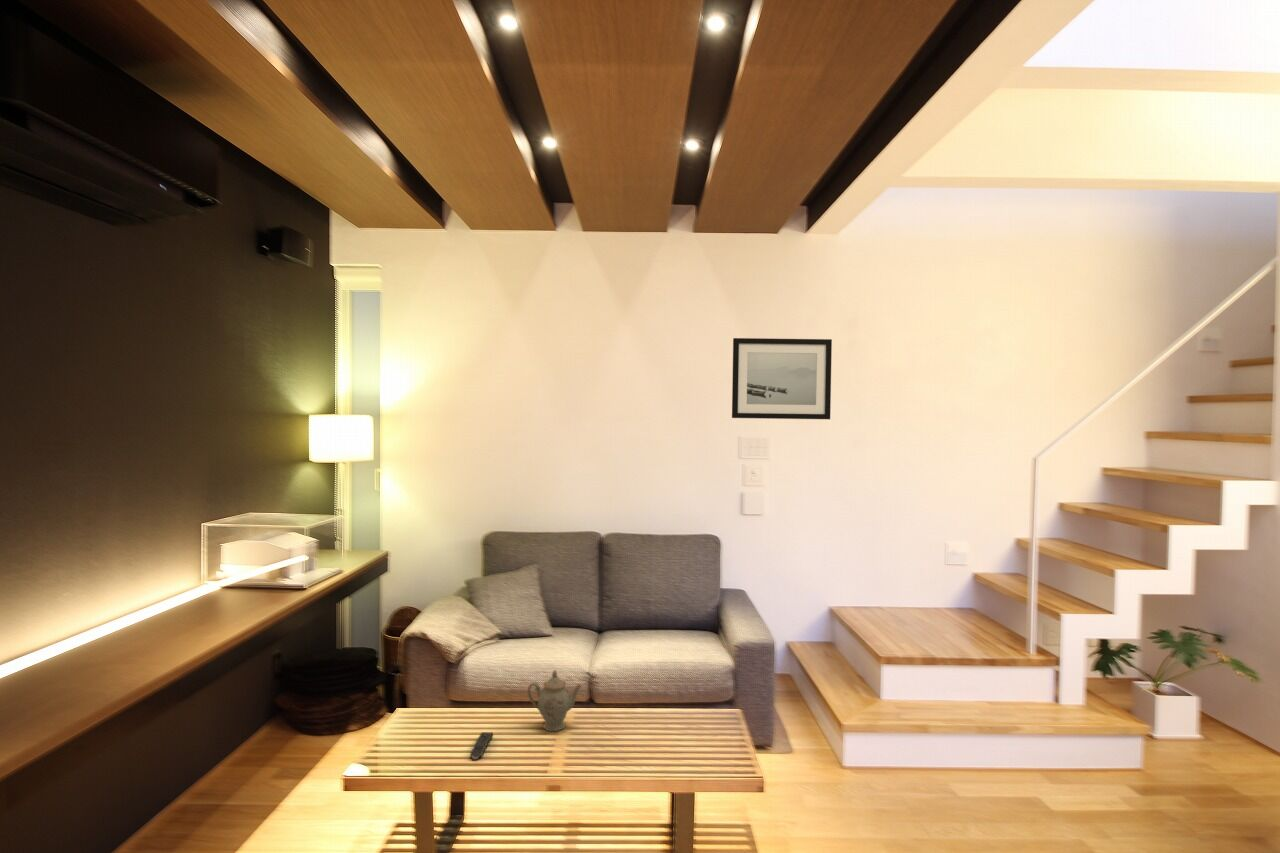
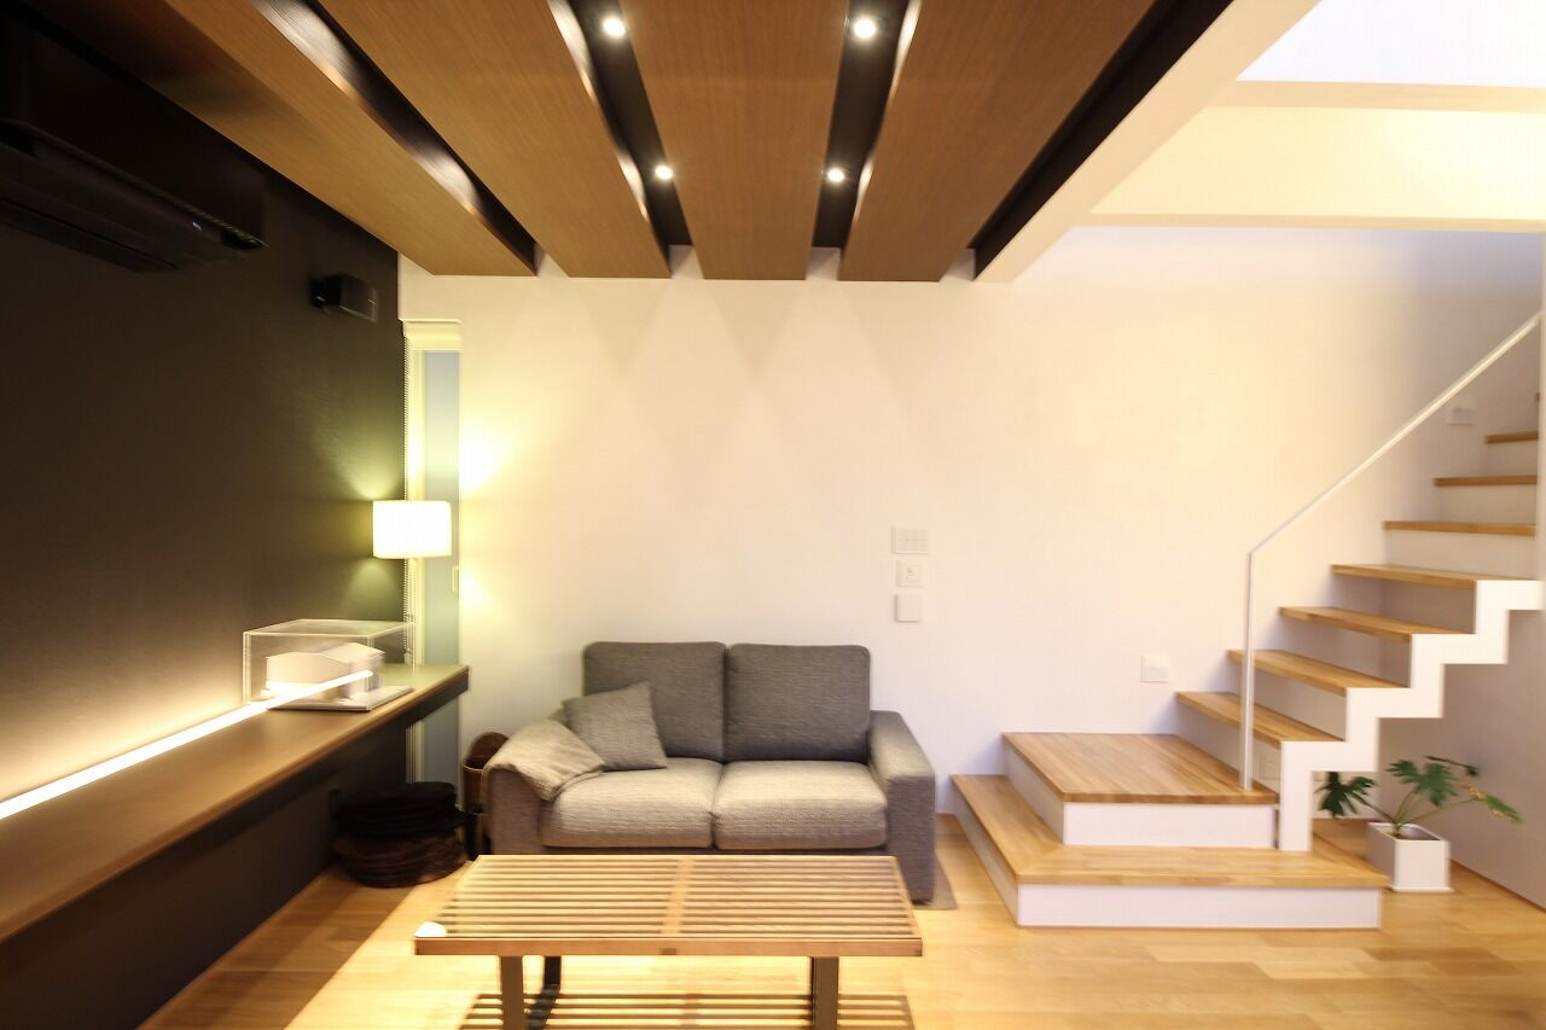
- chinaware [526,669,583,732]
- remote control [469,731,494,761]
- wall art [731,337,833,420]
